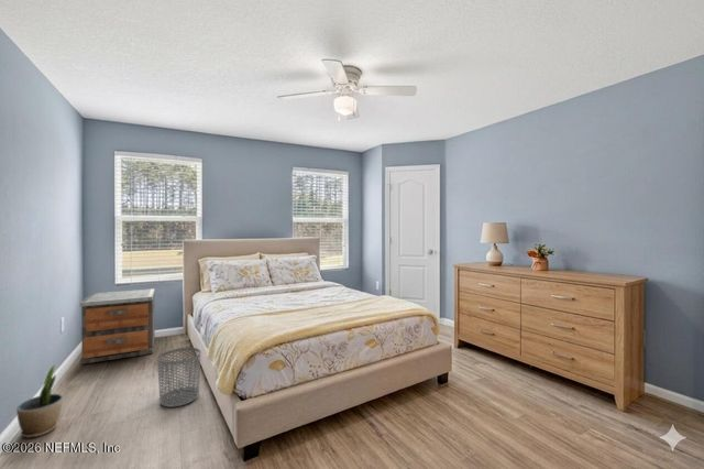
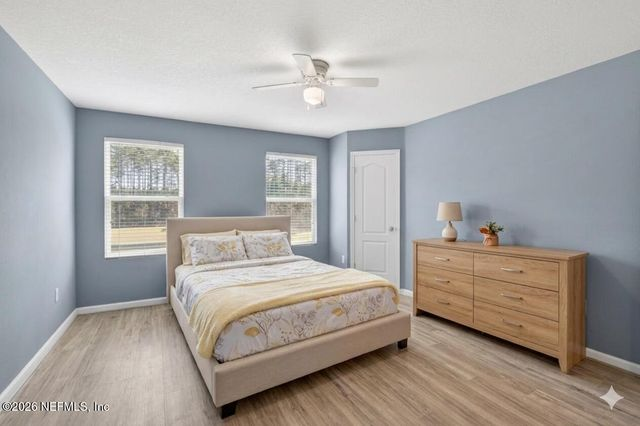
- nightstand [79,287,156,366]
- waste bin [156,347,201,408]
- potted plant [15,363,64,439]
